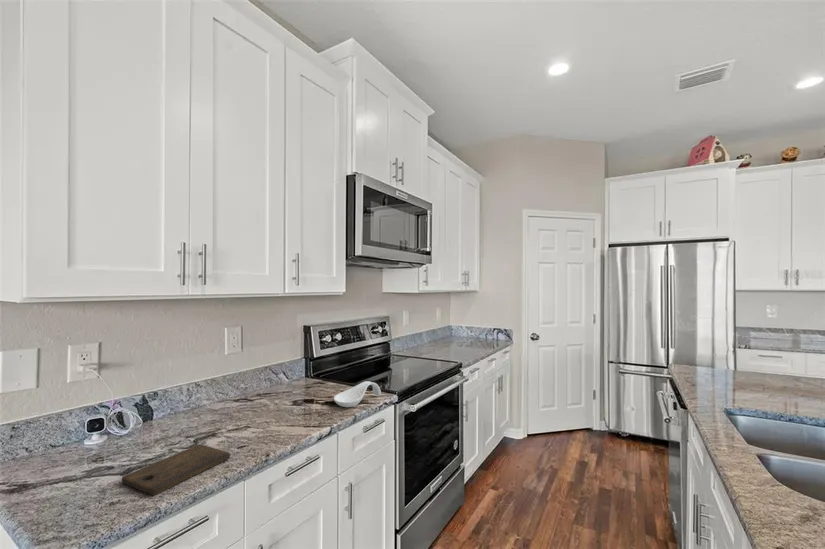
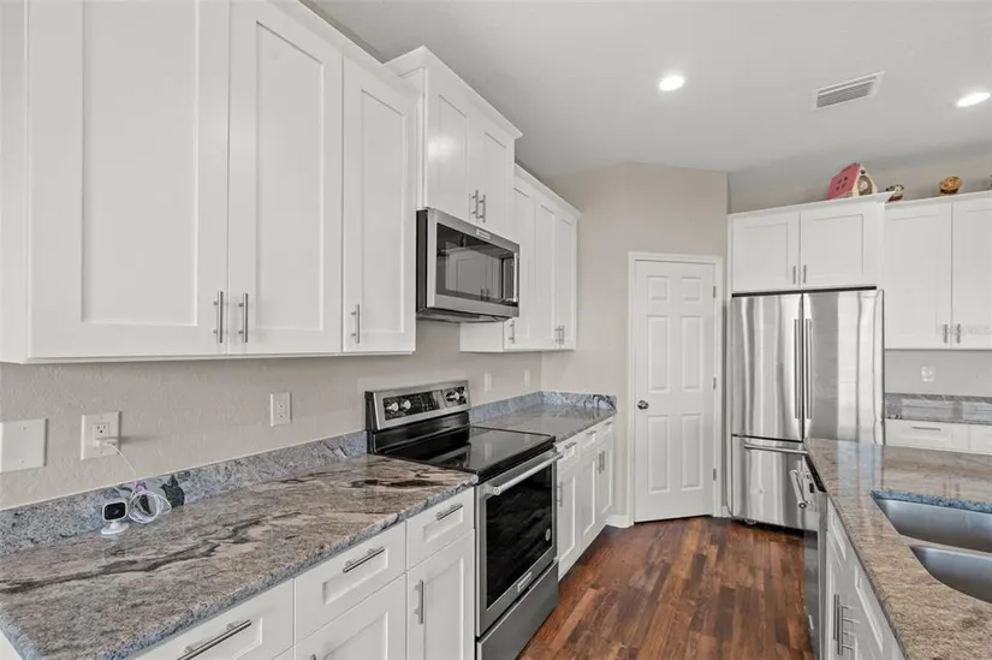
- cutting board [121,443,231,496]
- spoon rest [333,380,382,408]
